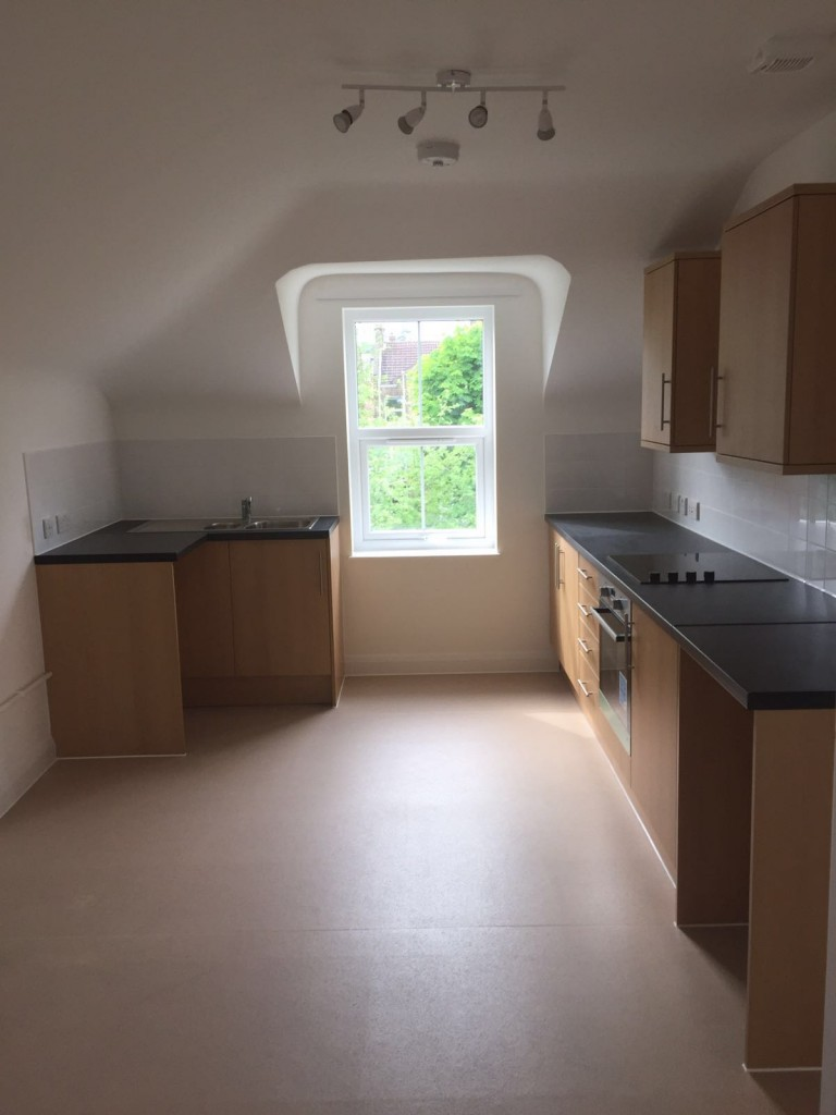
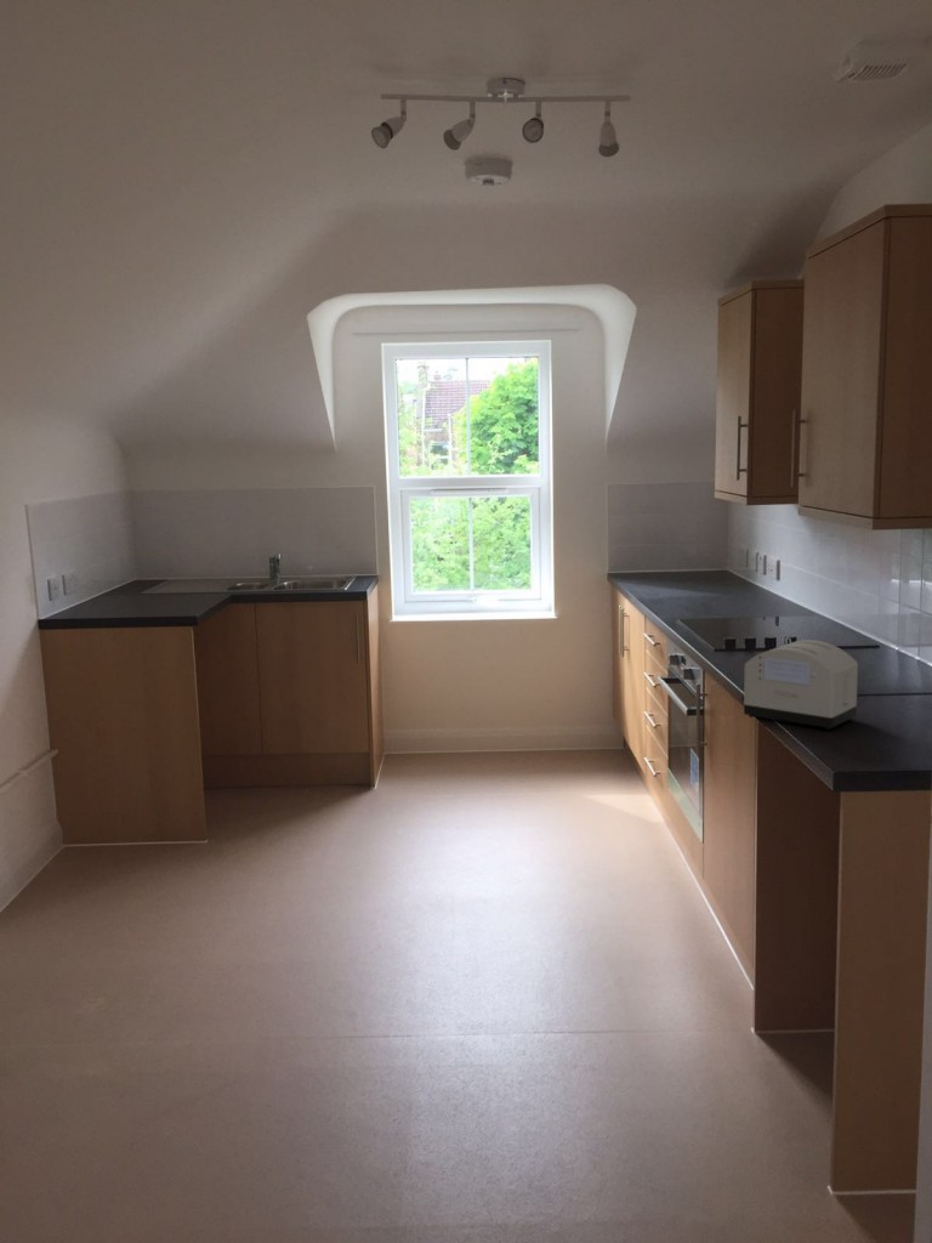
+ toaster [740,636,859,731]
